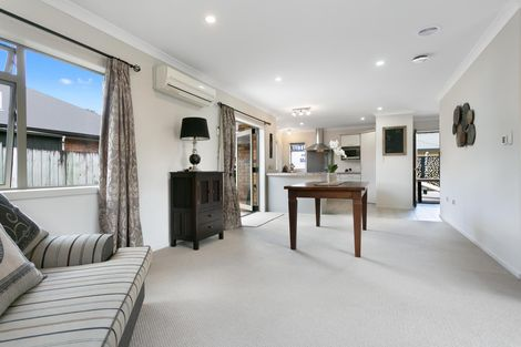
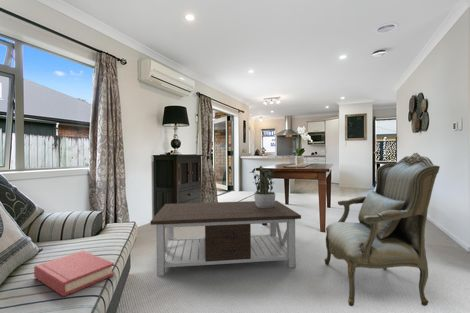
+ hardback book [33,250,115,297]
+ armchair [324,152,441,307]
+ coffee table [150,200,302,277]
+ potted plant [248,165,277,208]
